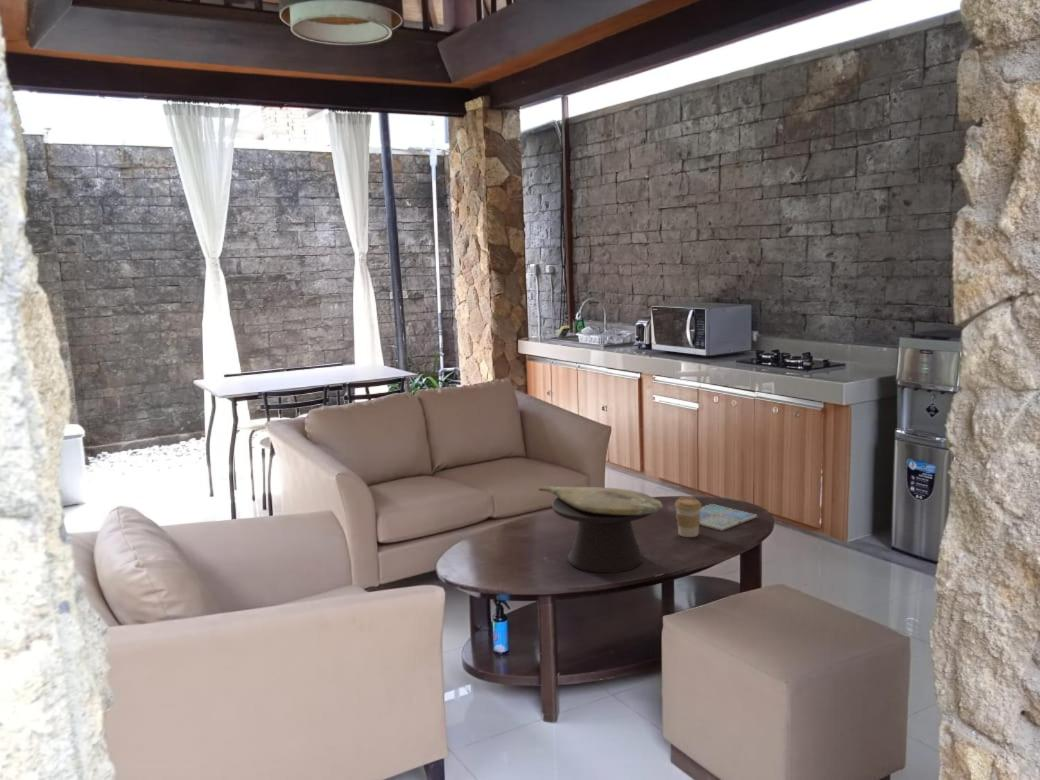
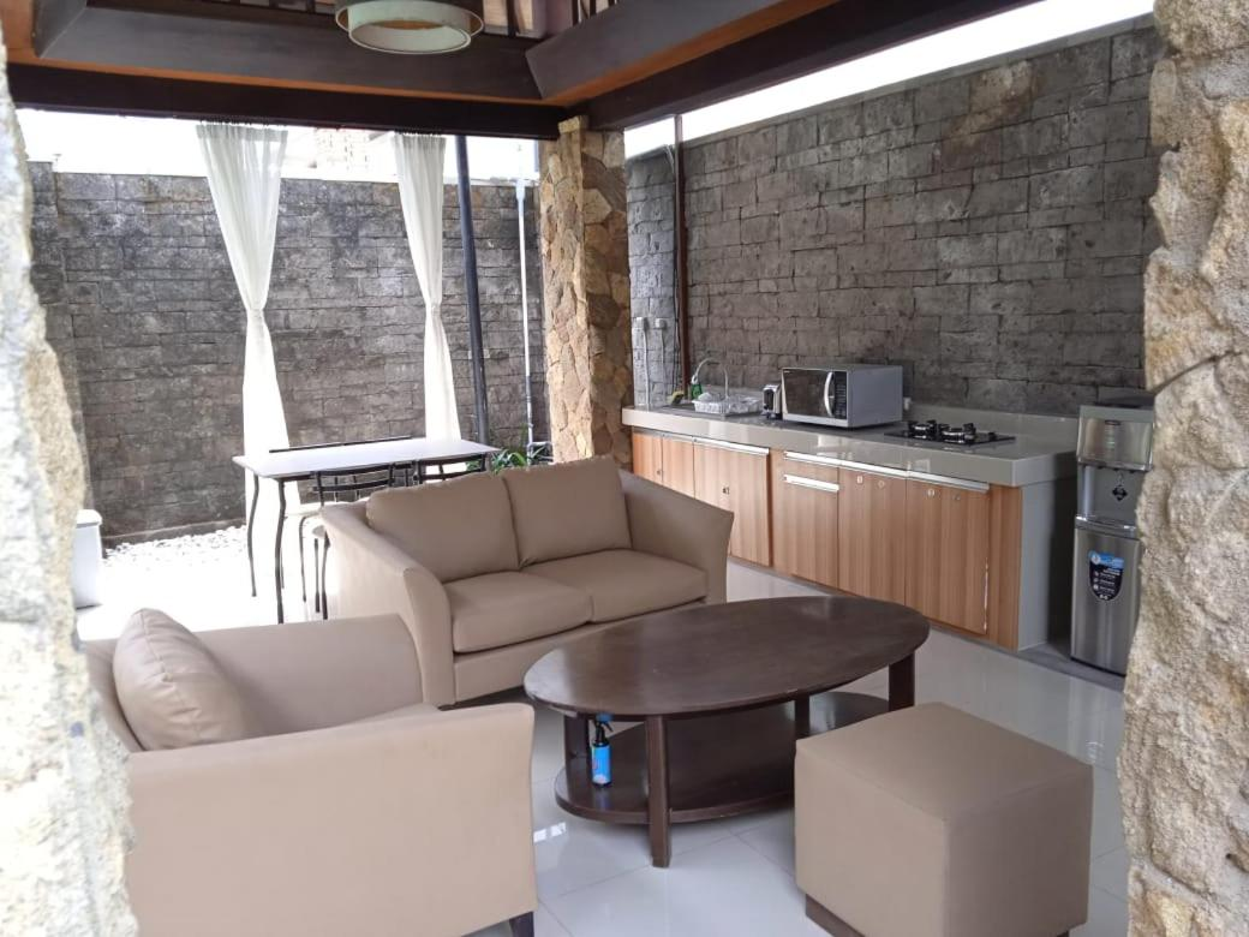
- coffee cup [674,496,703,538]
- drink coaster [675,503,758,532]
- decorative bowl [538,485,664,574]
